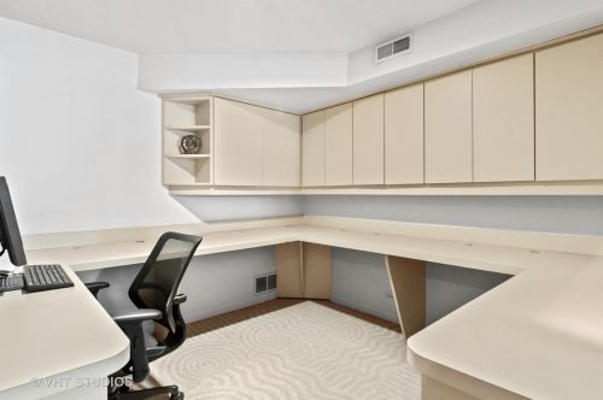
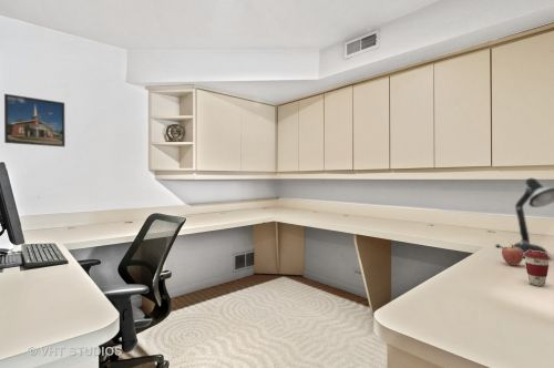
+ coffee cup [524,251,551,287]
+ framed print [3,93,66,147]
+ desk lamp [493,177,554,258]
+ fruit [501,242,525,266]
